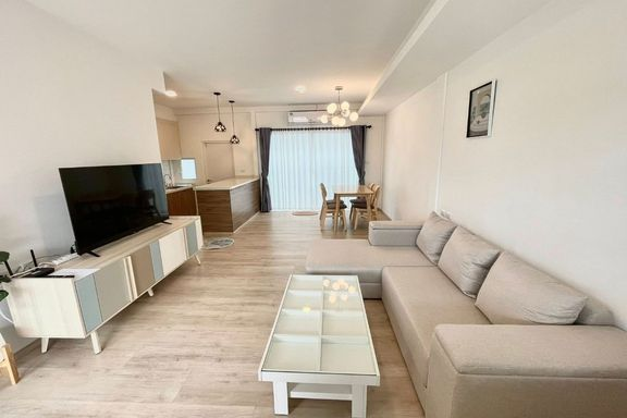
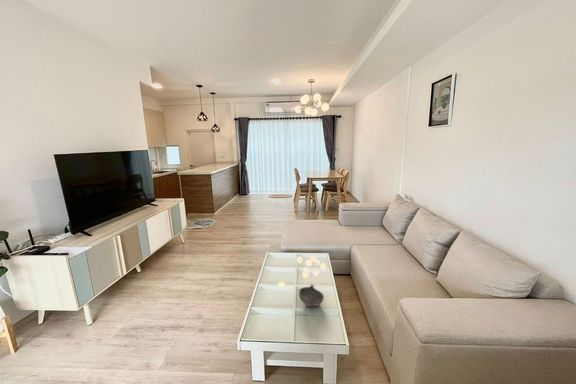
+ bowl [298,283,325,307]
